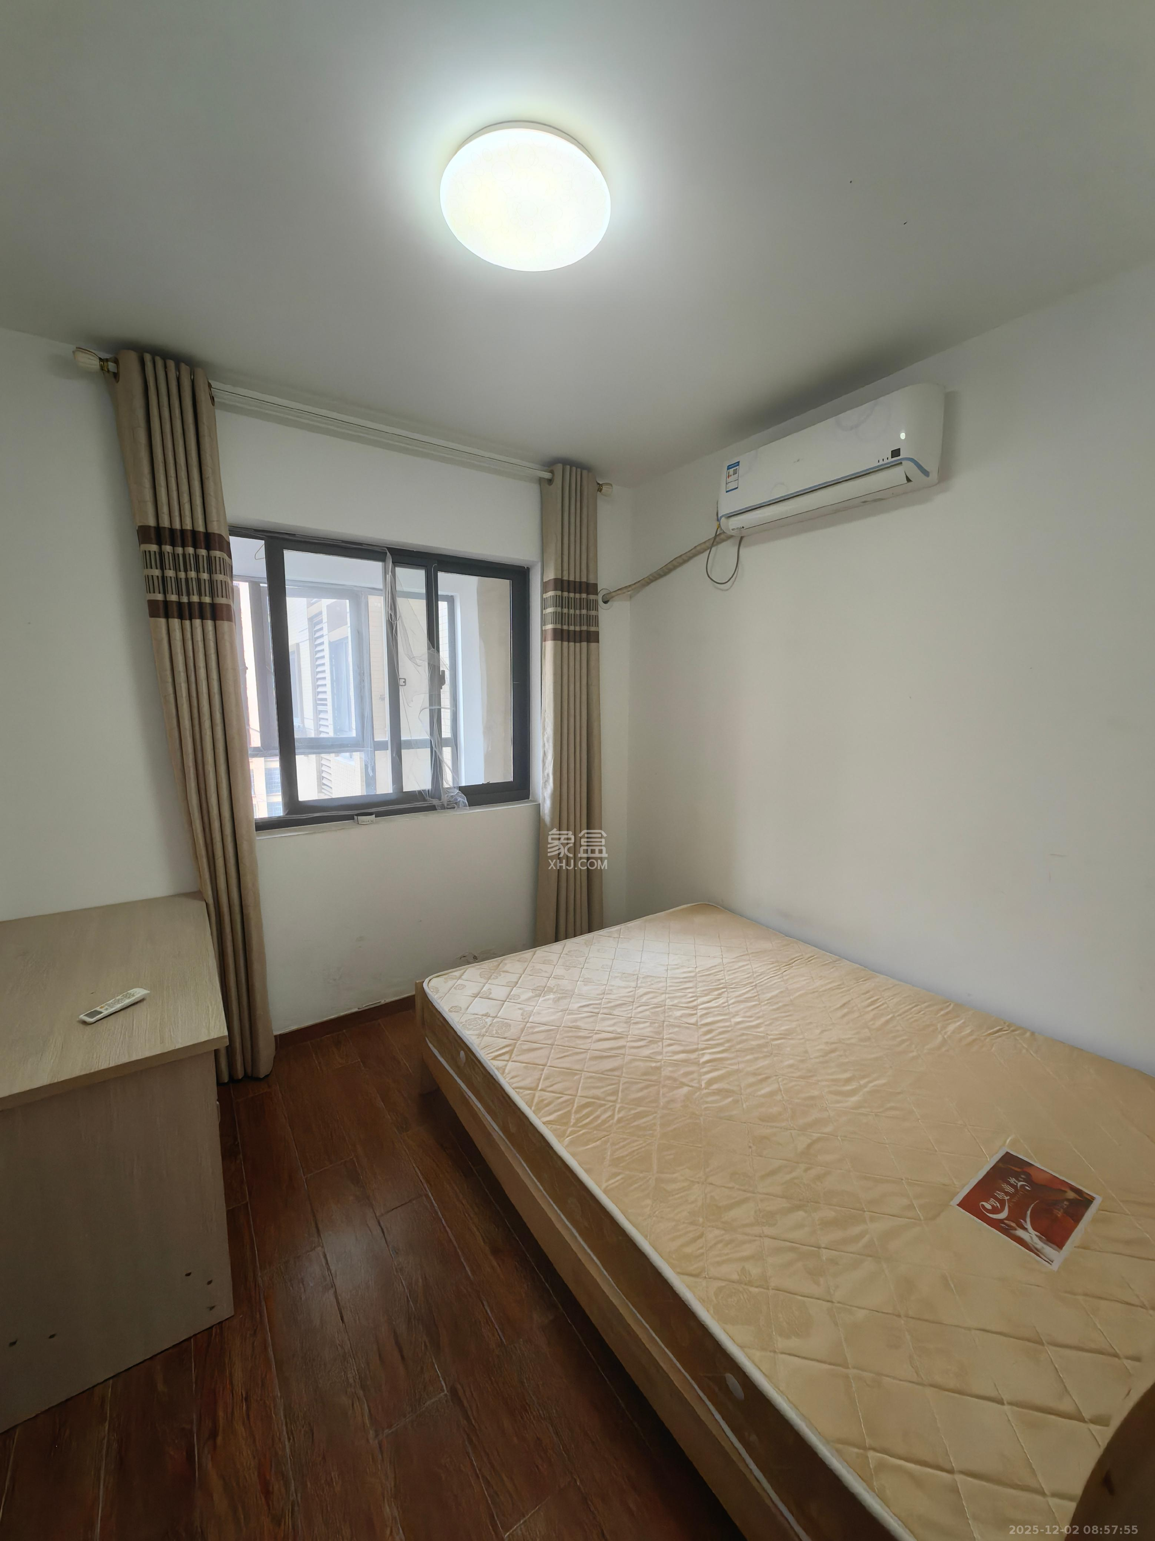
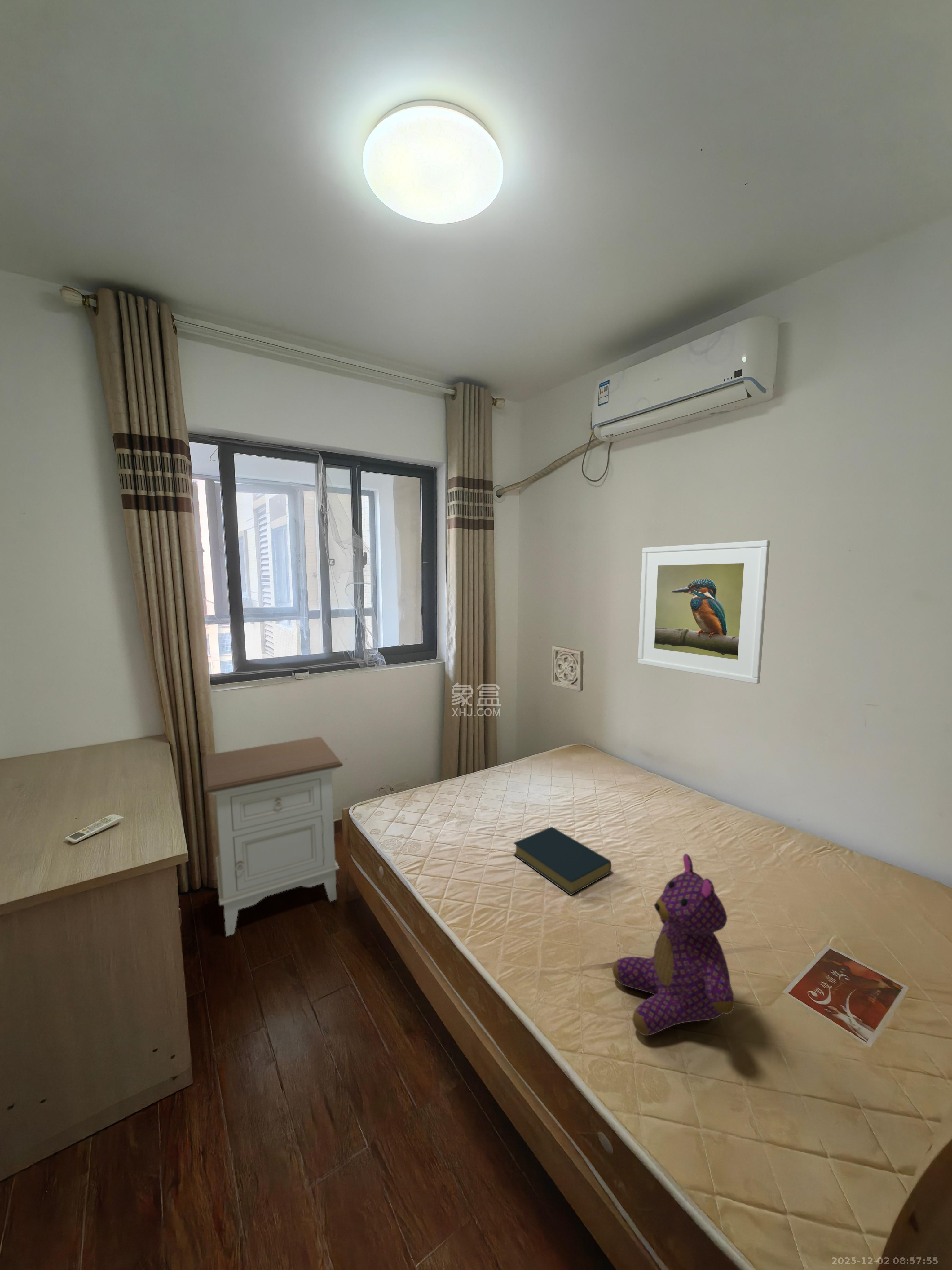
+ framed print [637,540,770,684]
+ hardback book [513,826,612,895]
+ teddy bear [612,854,735,1036]
+ wall ornament [551,645,584,692]
+ nightstand [202,736,343,937]
